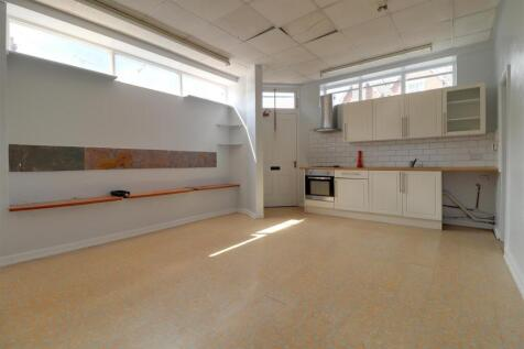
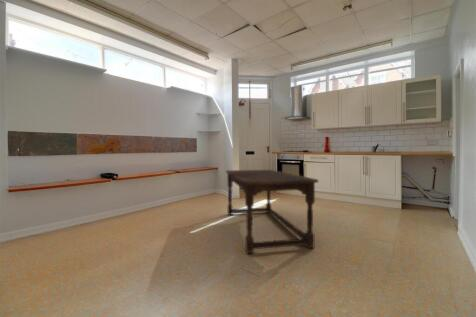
+ dining table [225,169,319,255]
